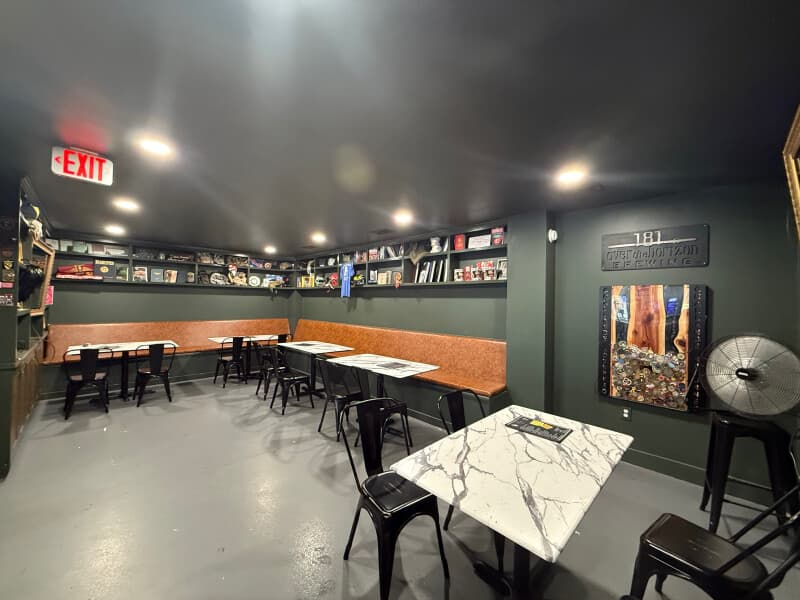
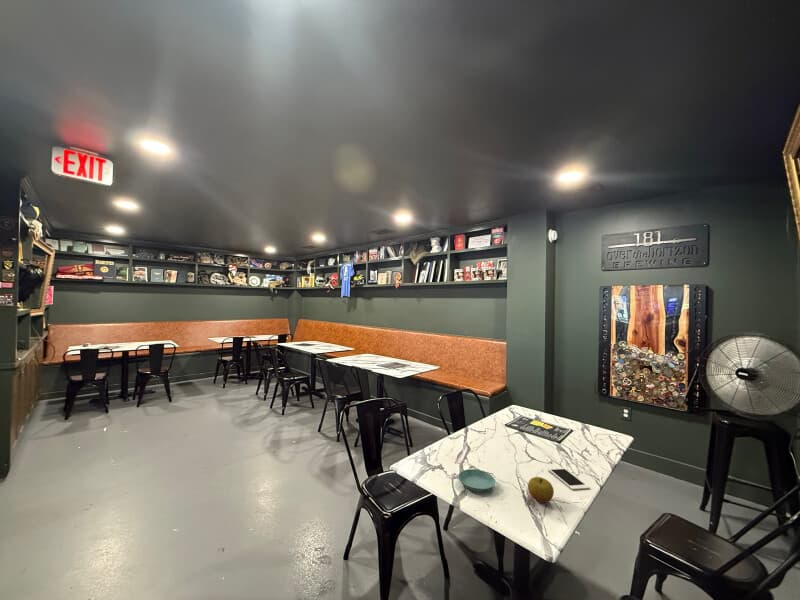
+ cell phone [547,466,590,491]
+ apple [527,476,555,504]
+ saucer [457,468,496,493]
